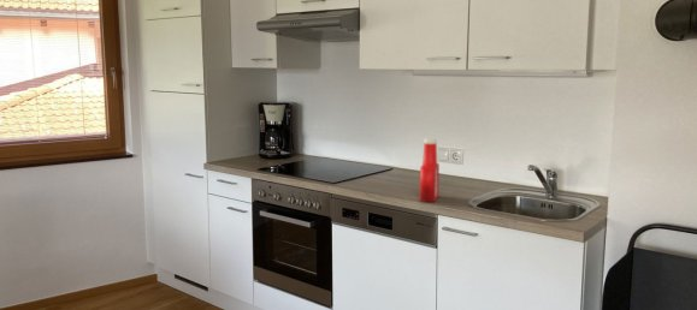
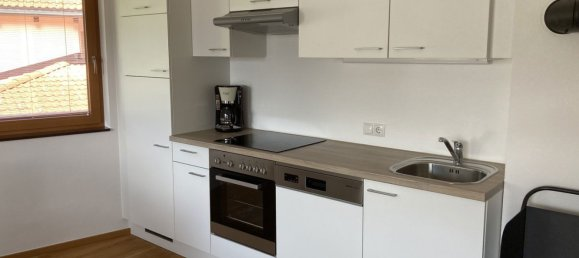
- soap bottle [419,137,441,203]
